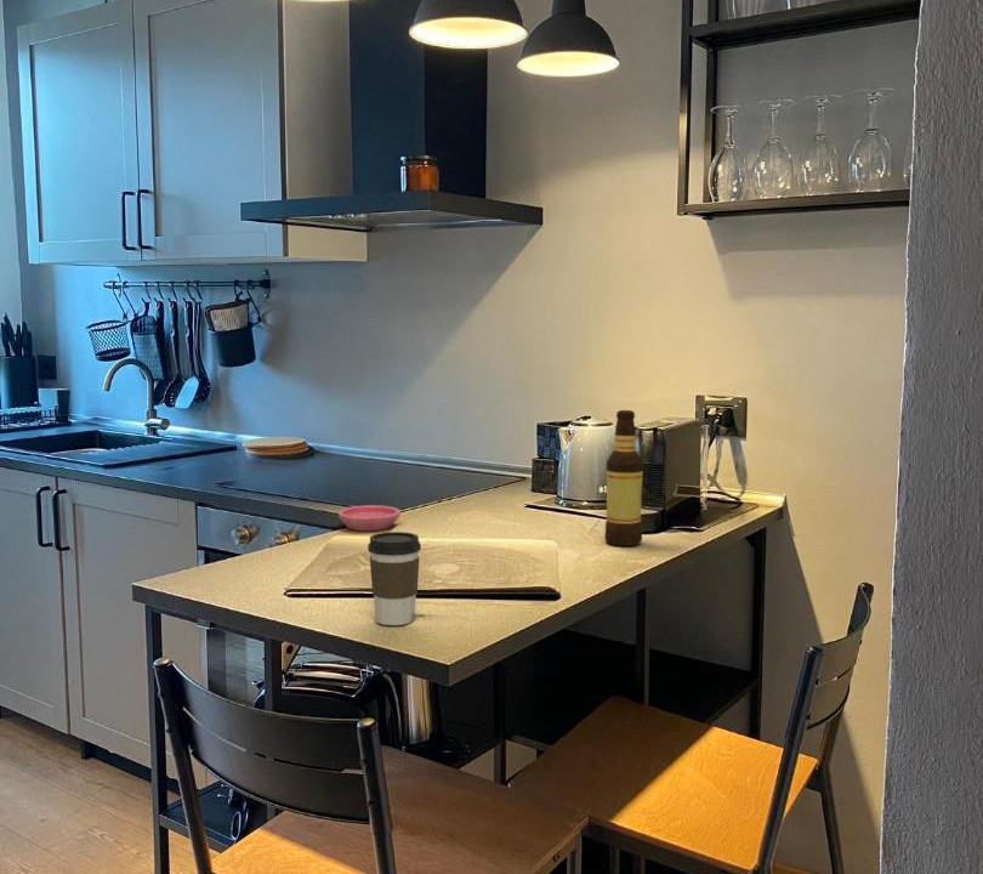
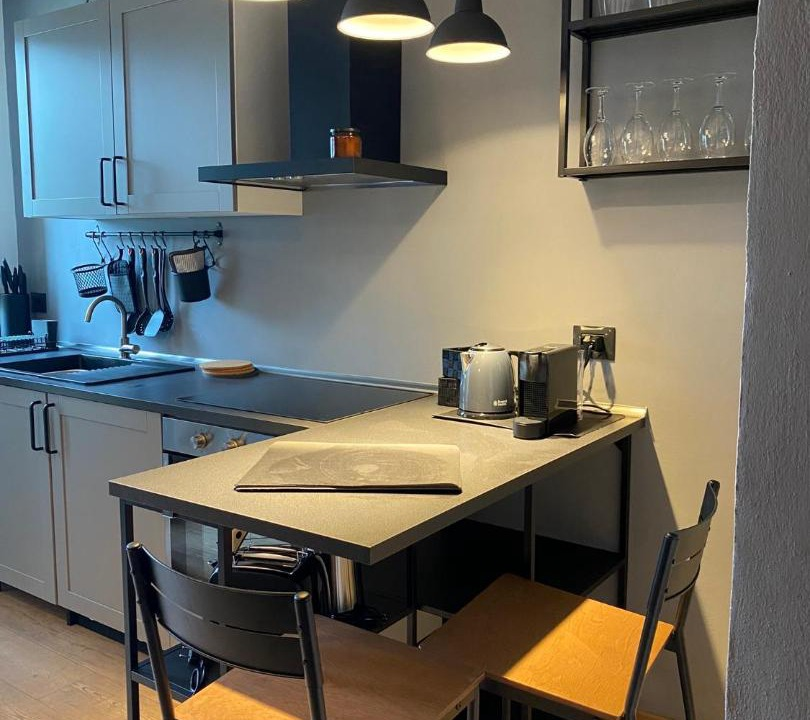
- bottle [603,409,644,547]
- saucer [337,504,402,532]
- coffee cup [367,530,422,626]
